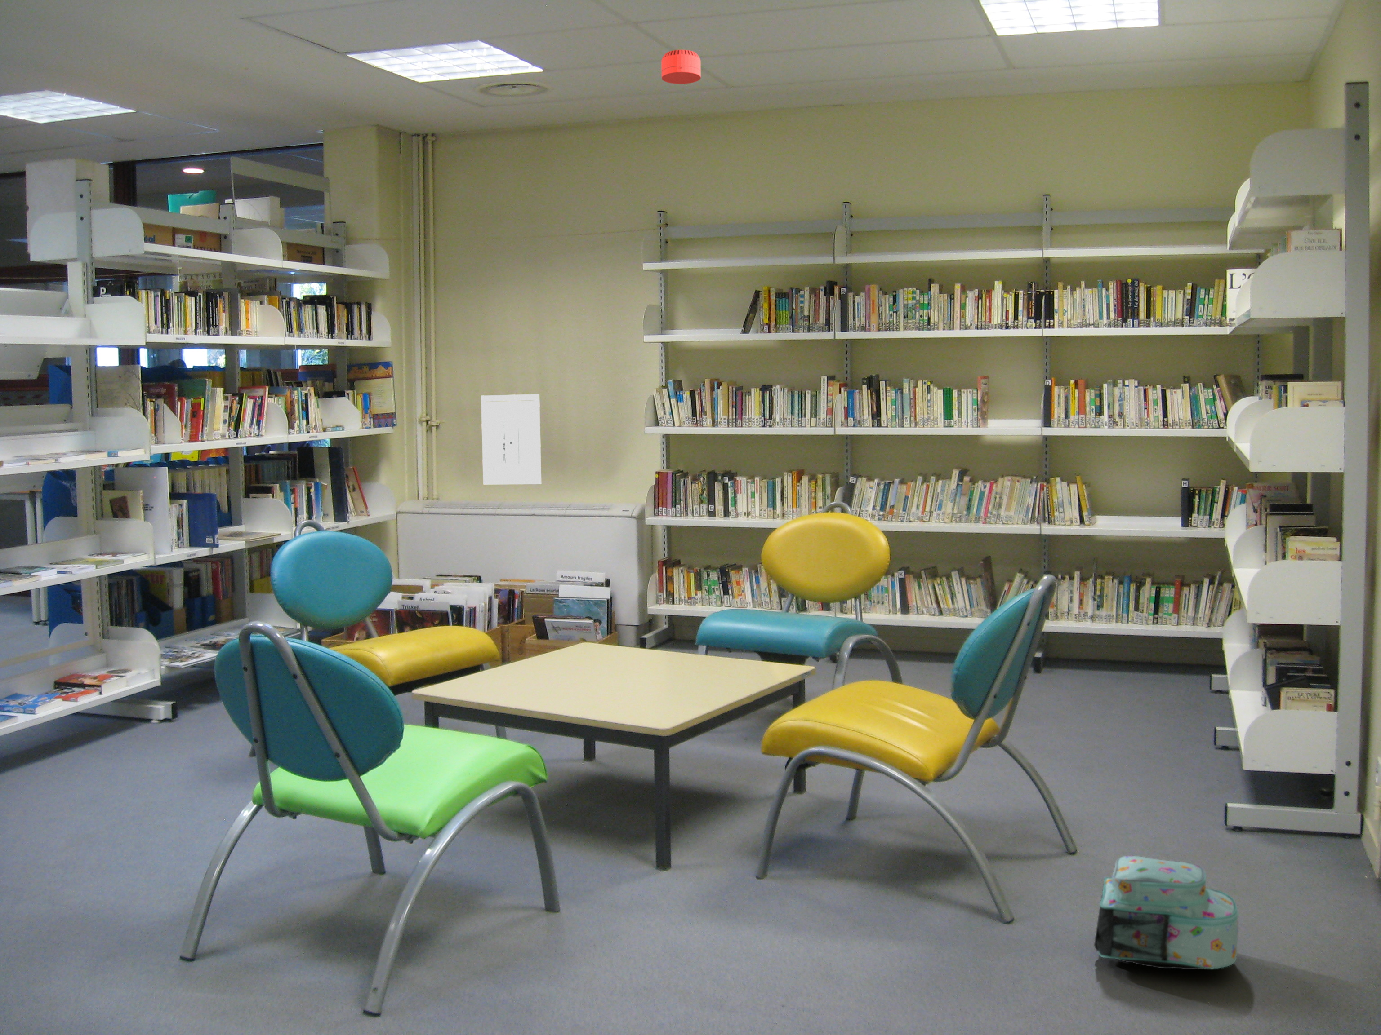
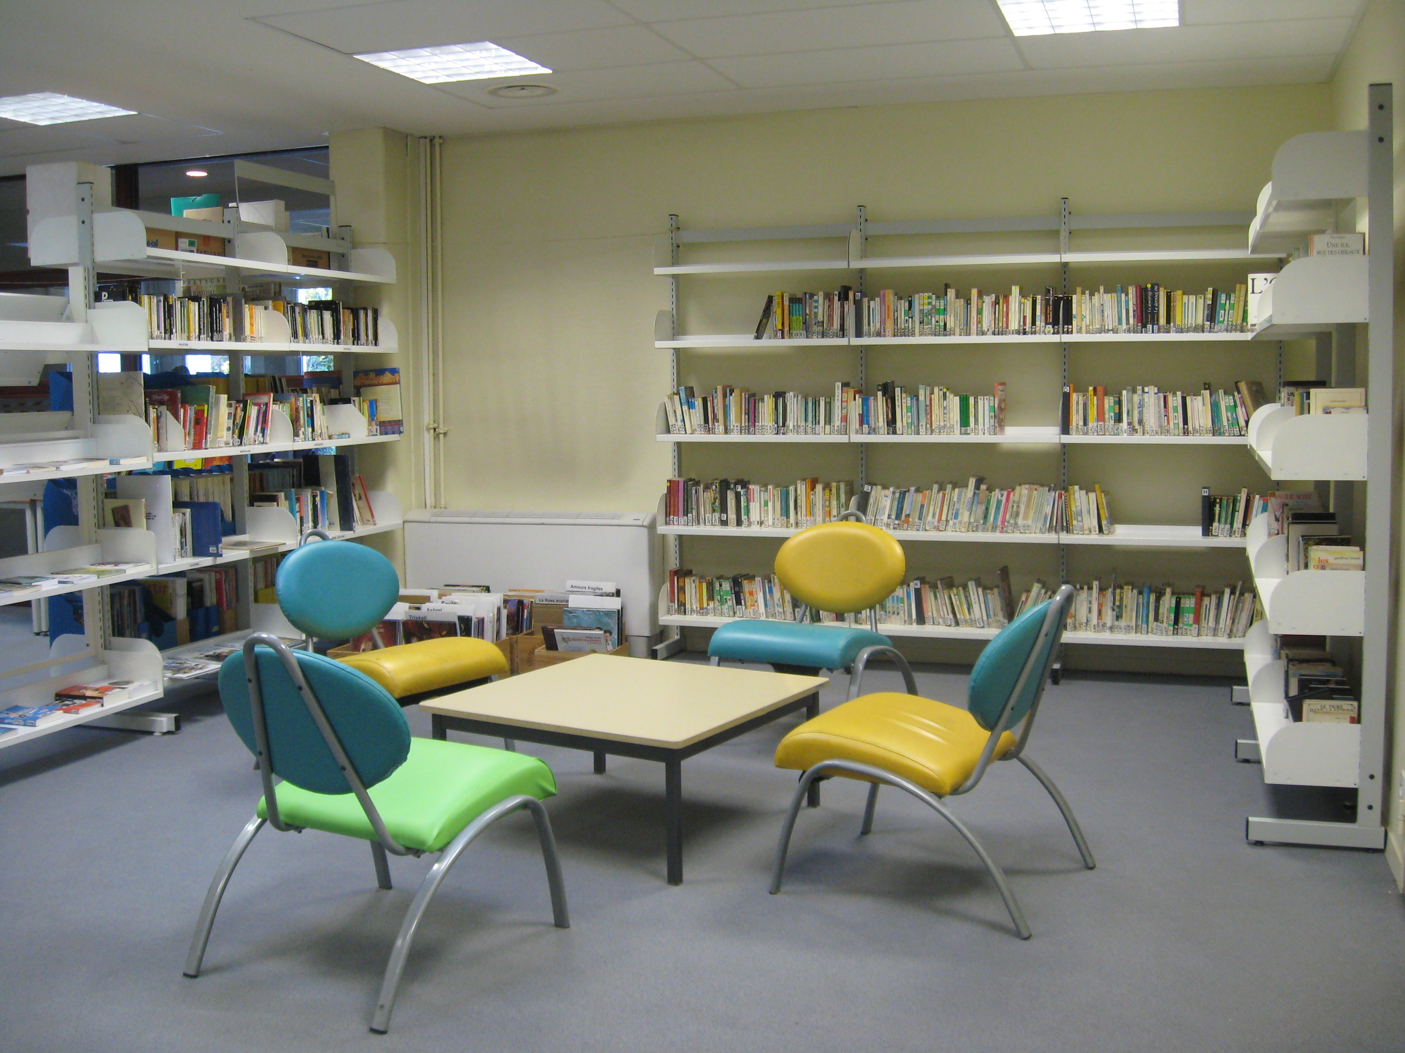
- wall art [481,394,542,485]
- smoke detector [661,49,701,85]
- backpack [1094,856,1239,970]
